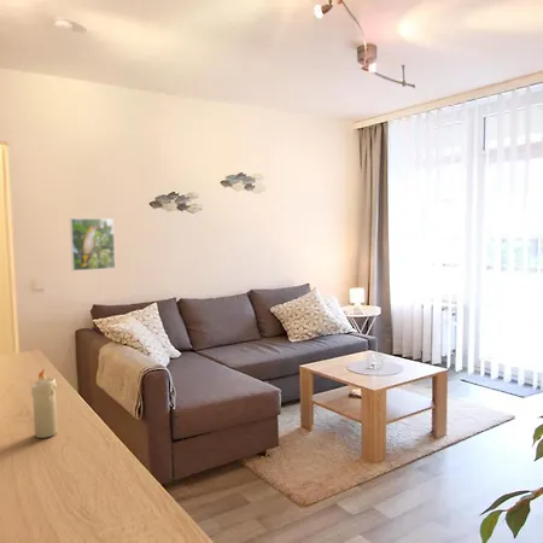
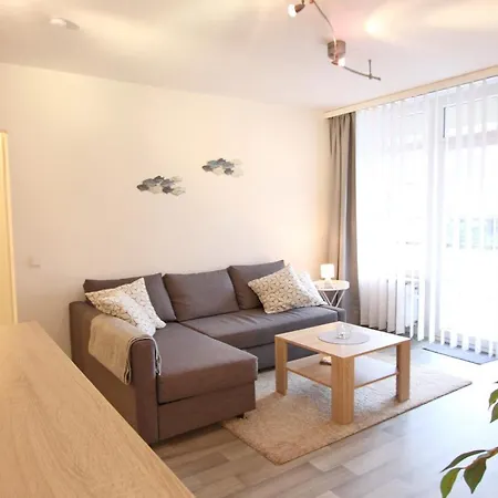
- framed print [69,217,117,272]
- candle [30,368,58,439]
